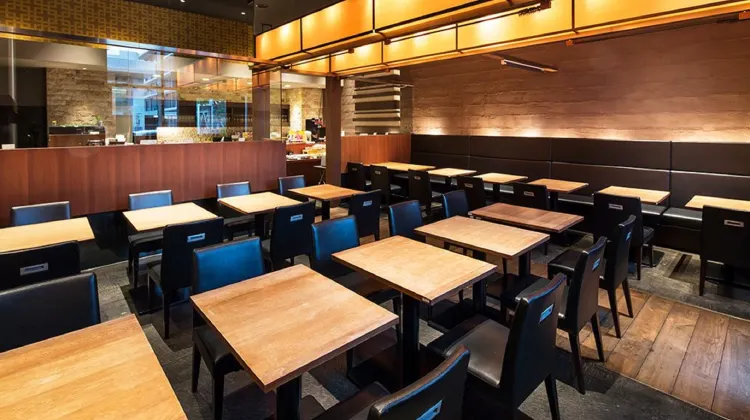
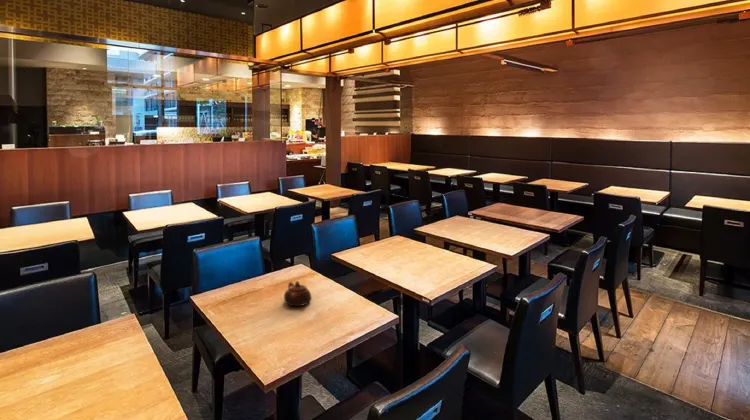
+ teapot [283,280,312,308]
